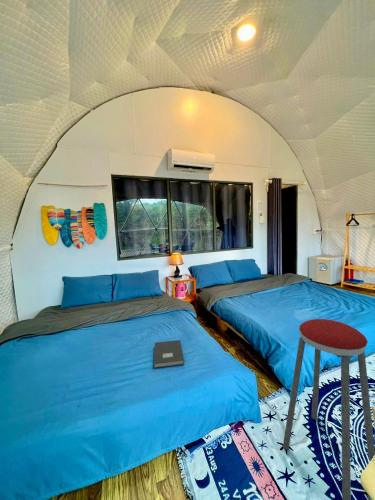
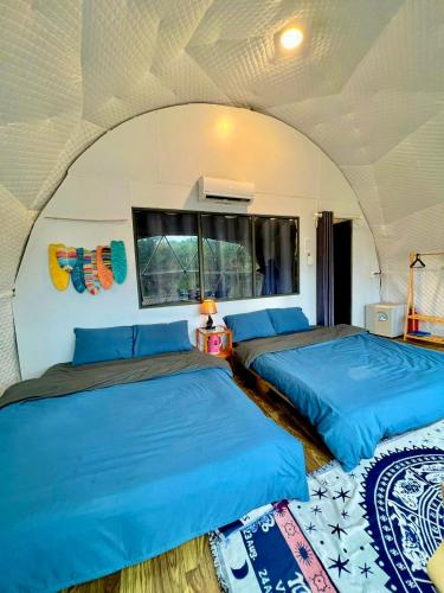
- book [153,339,185,369]
- music stool [282,318,375,500]
